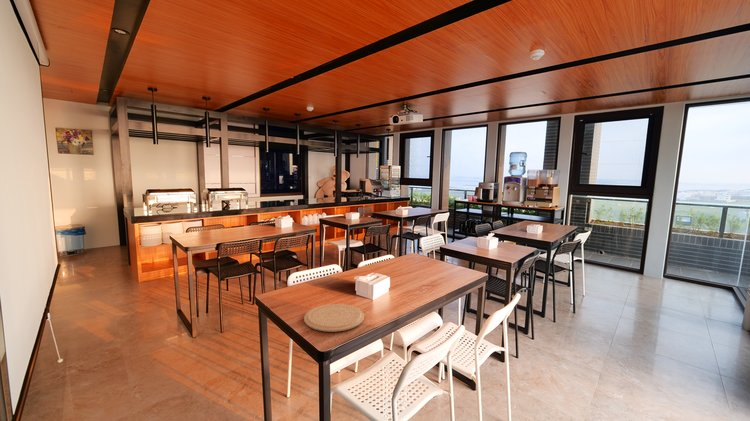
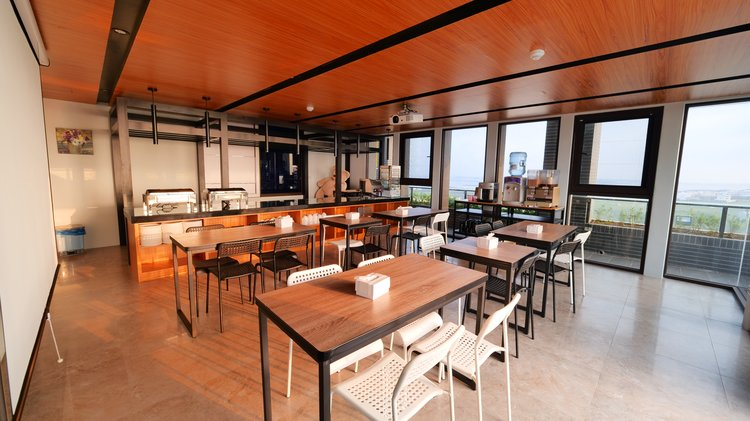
- plate [303,303,365,333]
